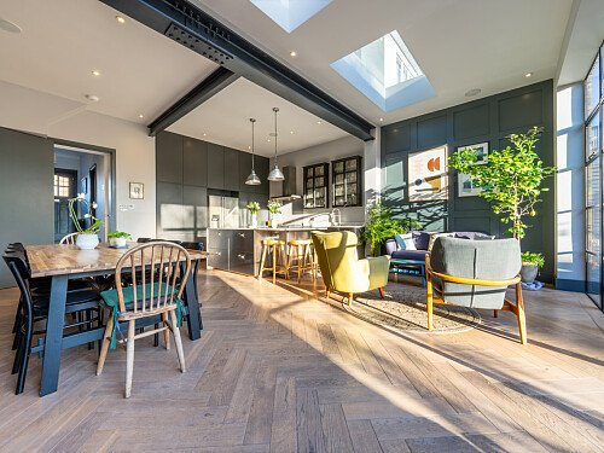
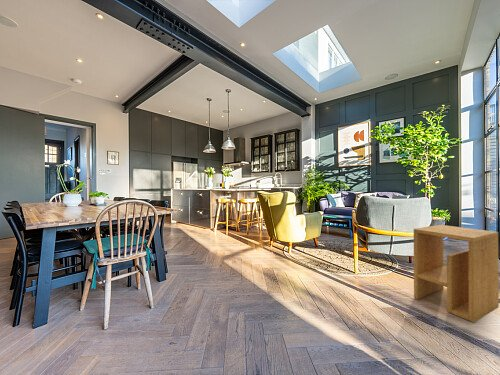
+ side table [413,224,500,323]
